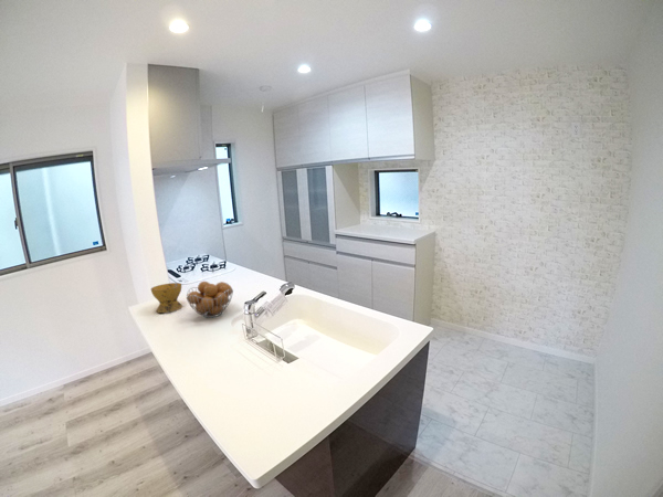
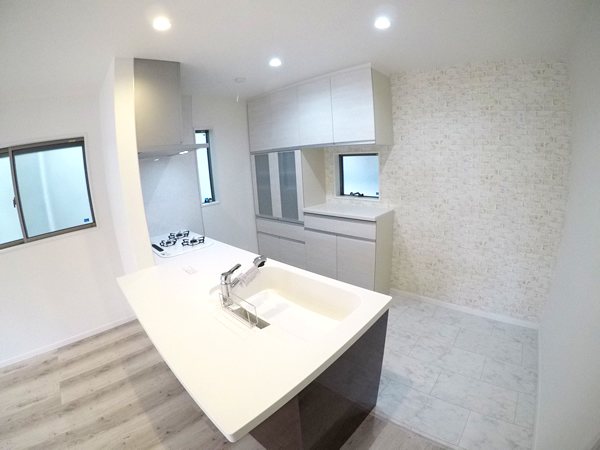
- bowl [150,282,183,314]
- fruit basket [185,281,234,319]
